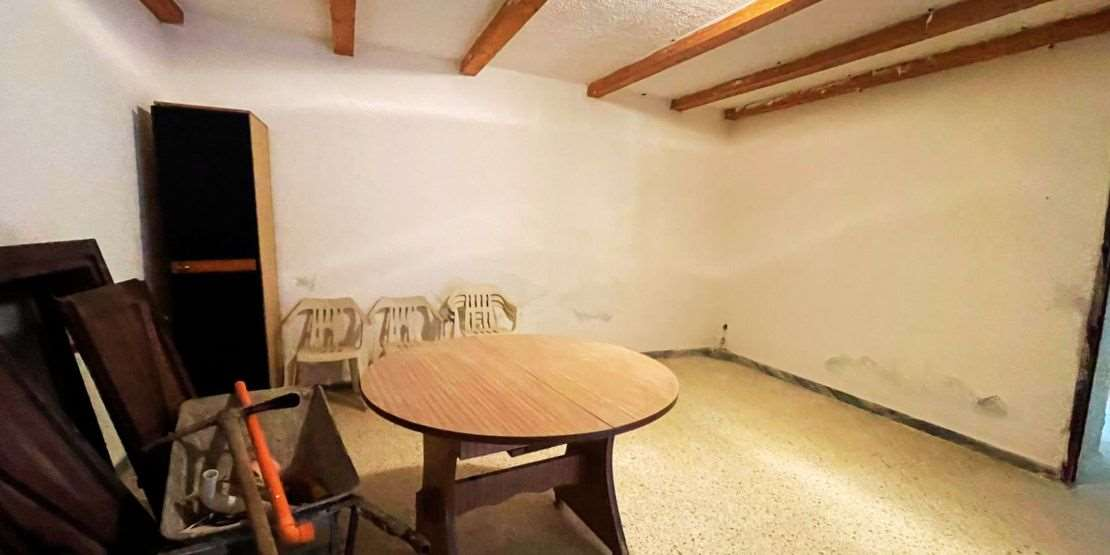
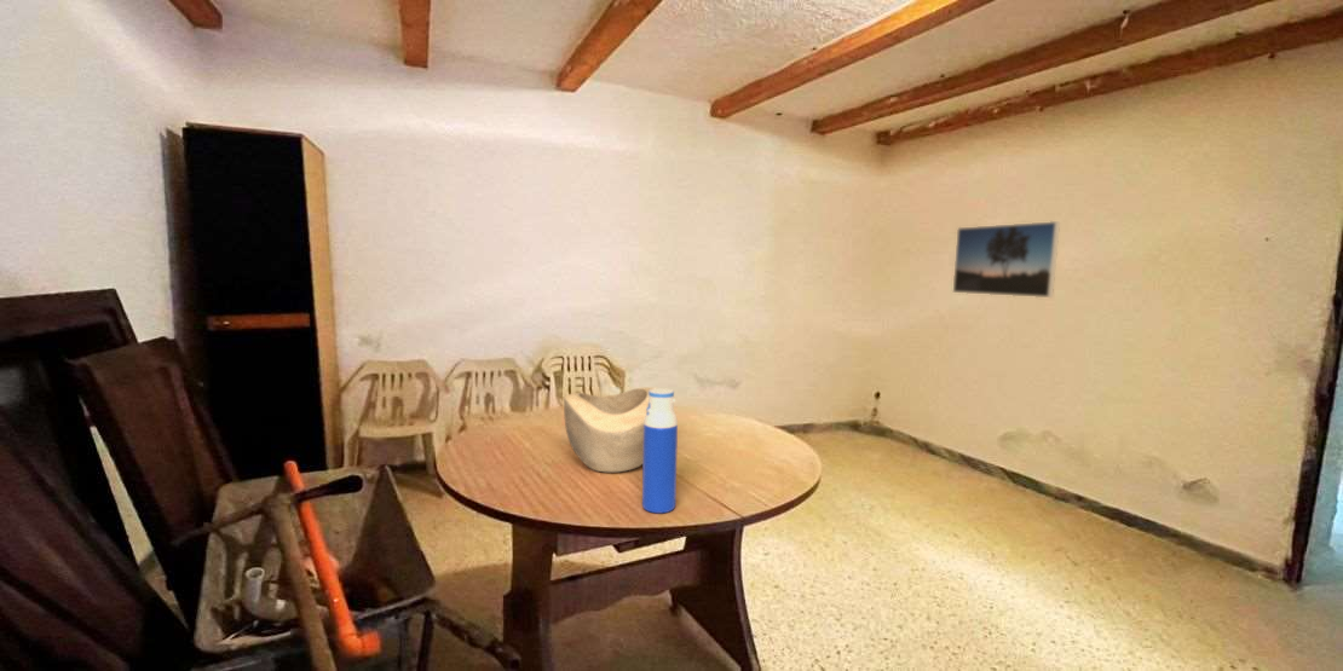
+ water bottle [641,387,679,514]
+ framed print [951,220,1061,299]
+ decorative bowl [563,387,656,474]
